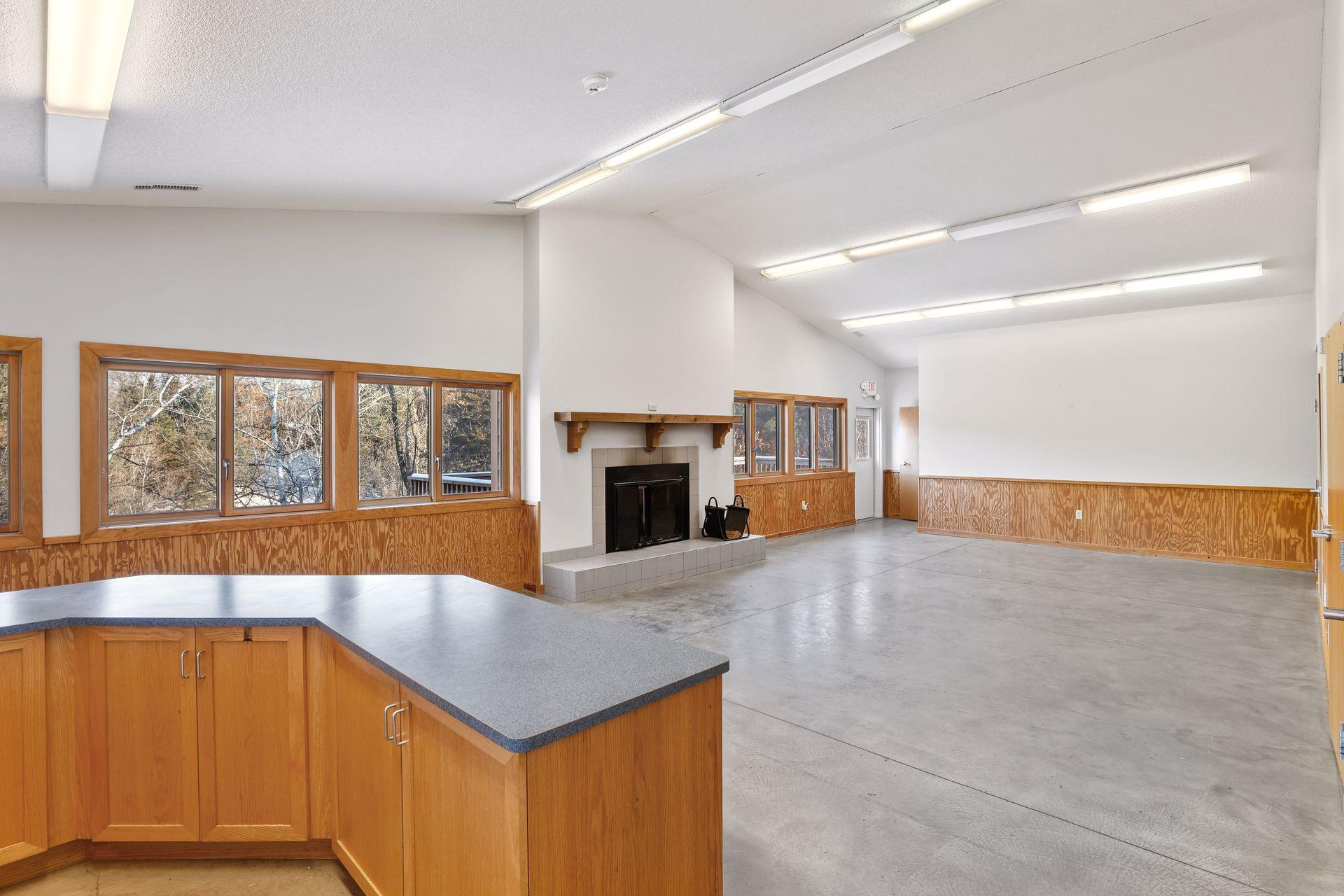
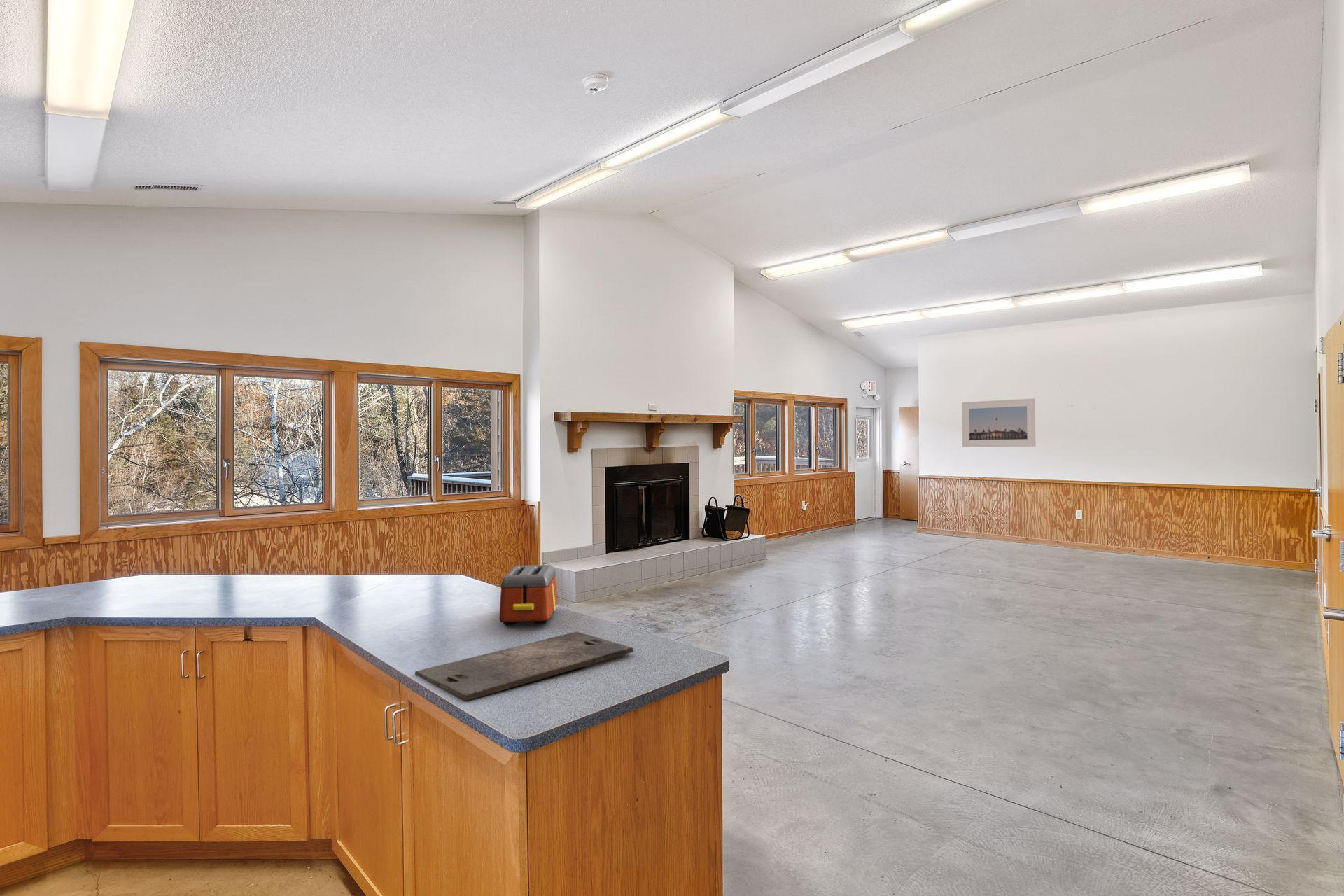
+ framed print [961,398,1036,448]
+ toaster [499,564,558,626]
+ cutting board [414,631,633,702]
